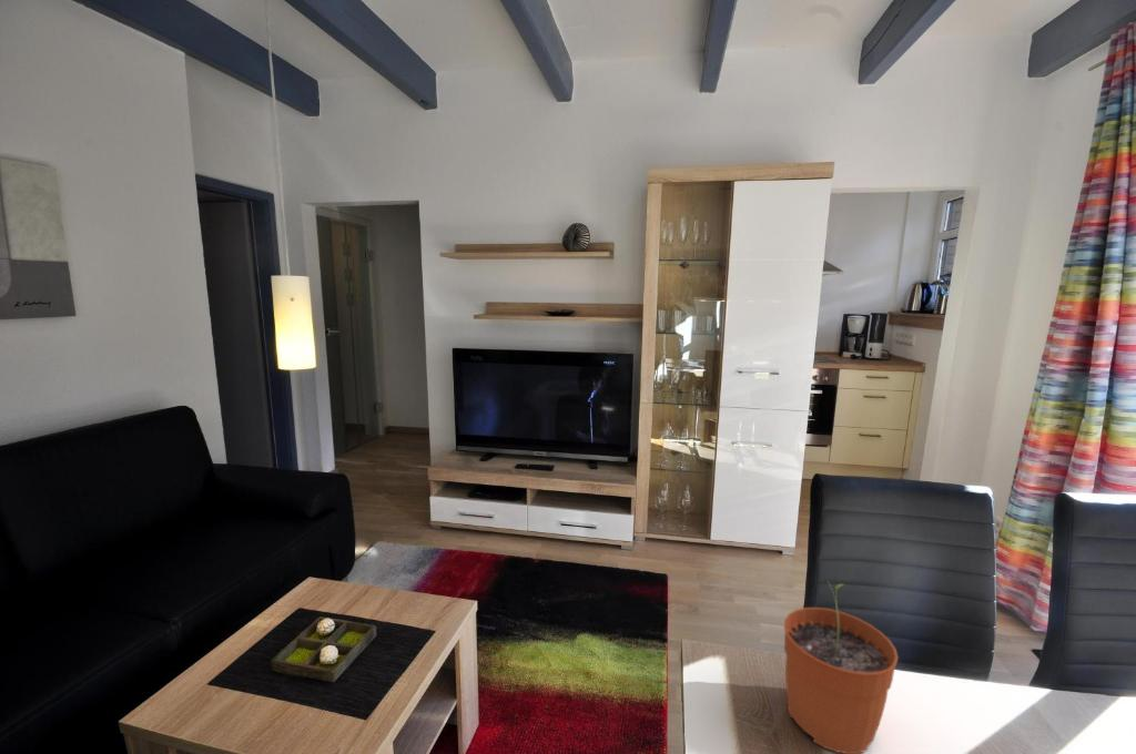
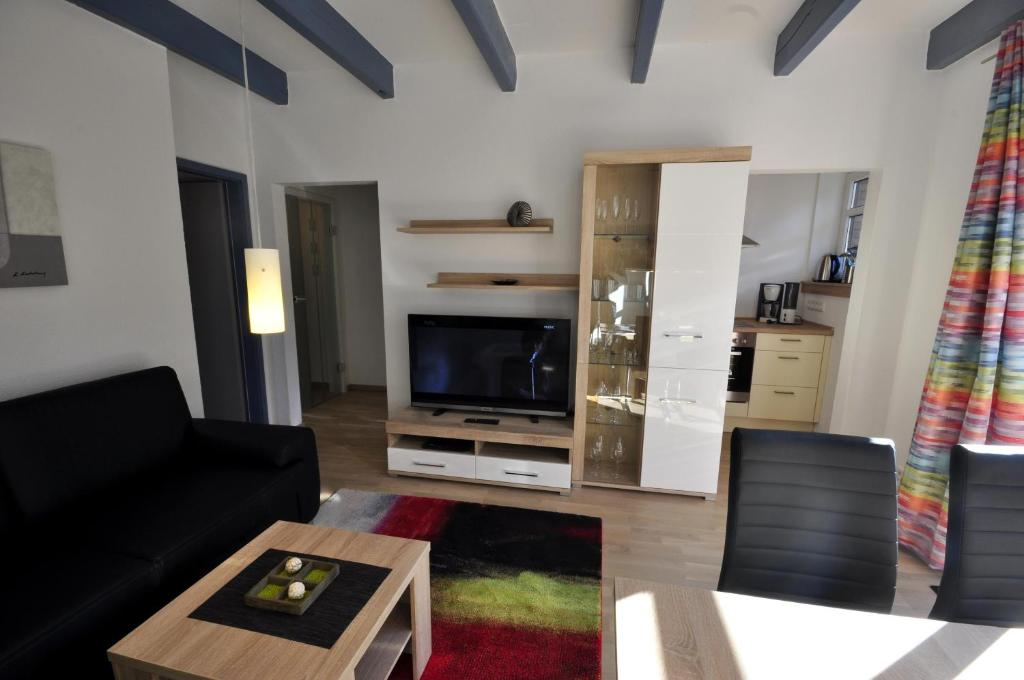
- plant pot [783,581,900,754]
